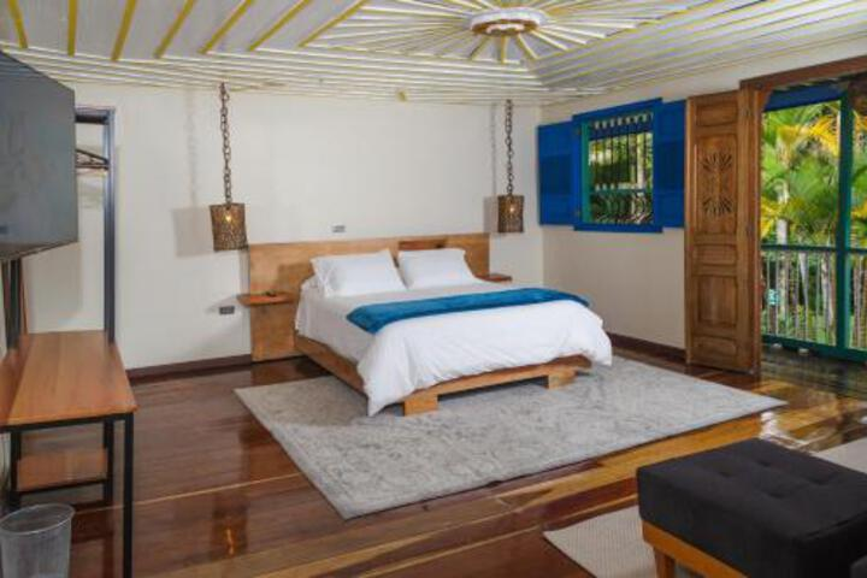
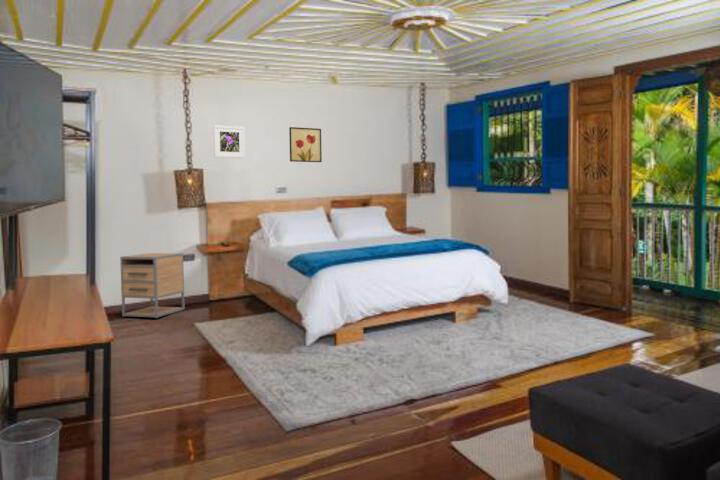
+ wall art [288,126,323,163]
+ nightstand [119,252,186,319]
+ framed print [212,124,246,159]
